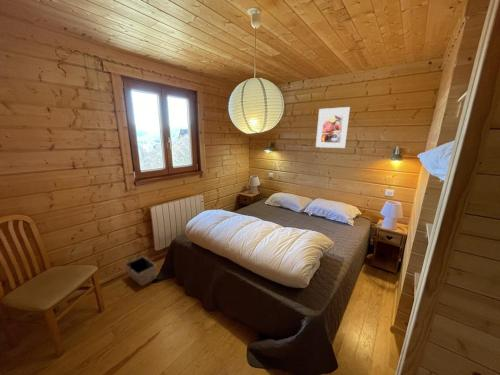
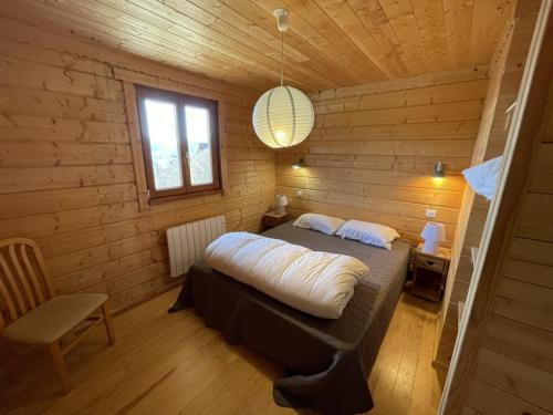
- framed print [315,106,351,149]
- basket [123,250,158,287]
